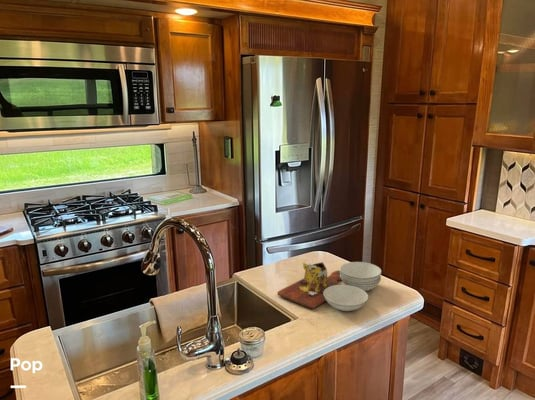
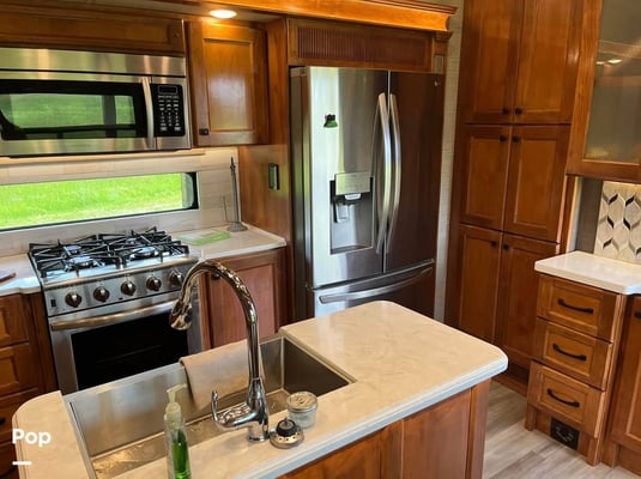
- cutting board [276,261,382,312]
